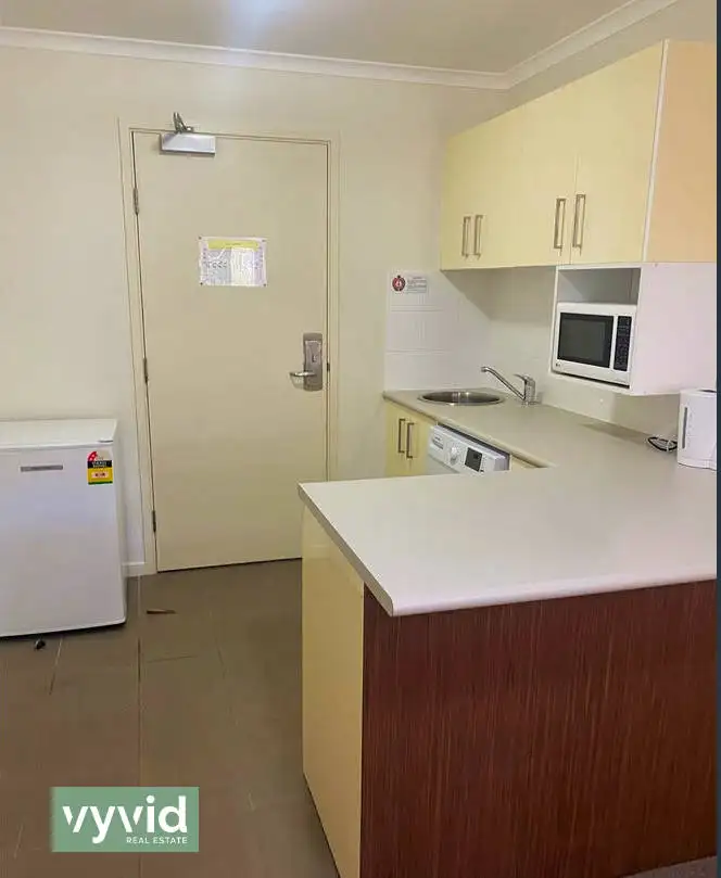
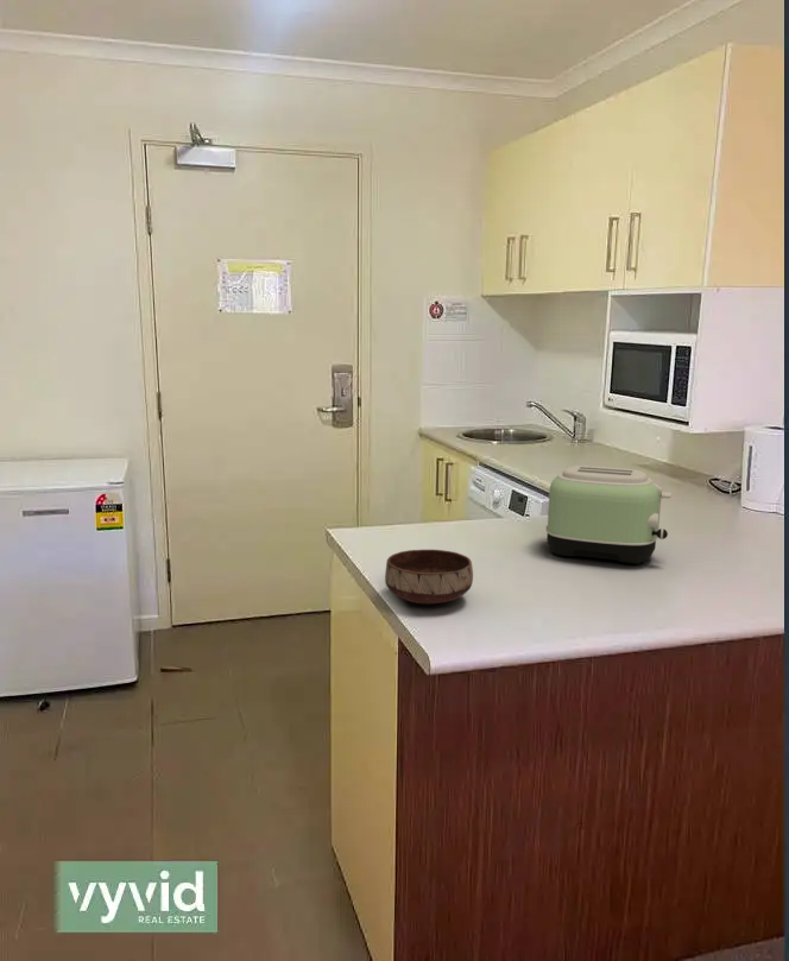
+ bowl [384,549,474,605]
+ toaster [544,464,673,565]
